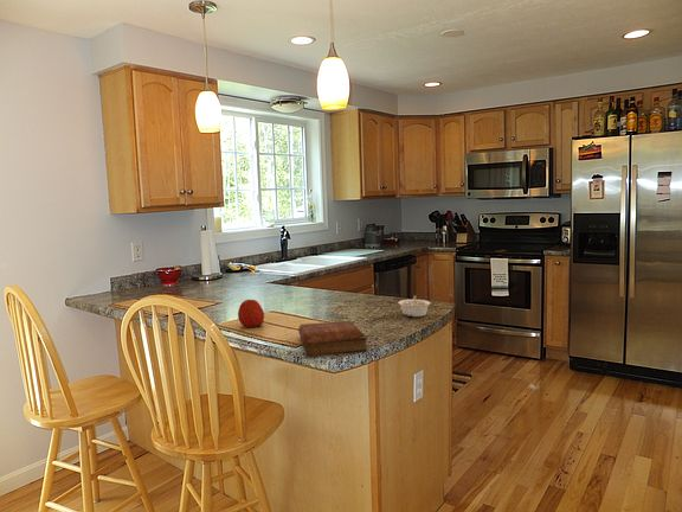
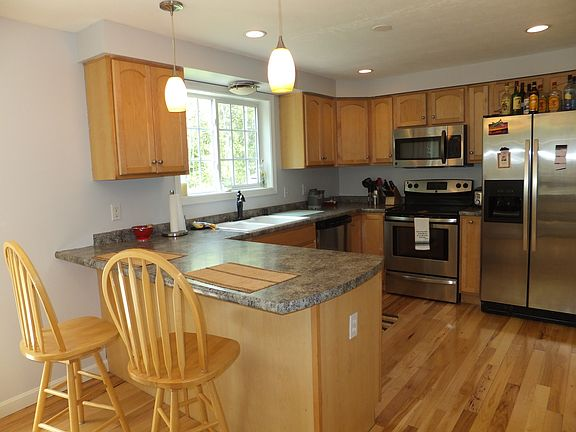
- bible [297,320,368,357]
- apple [237,299,265,328]
- legume [397,294,432,318]
